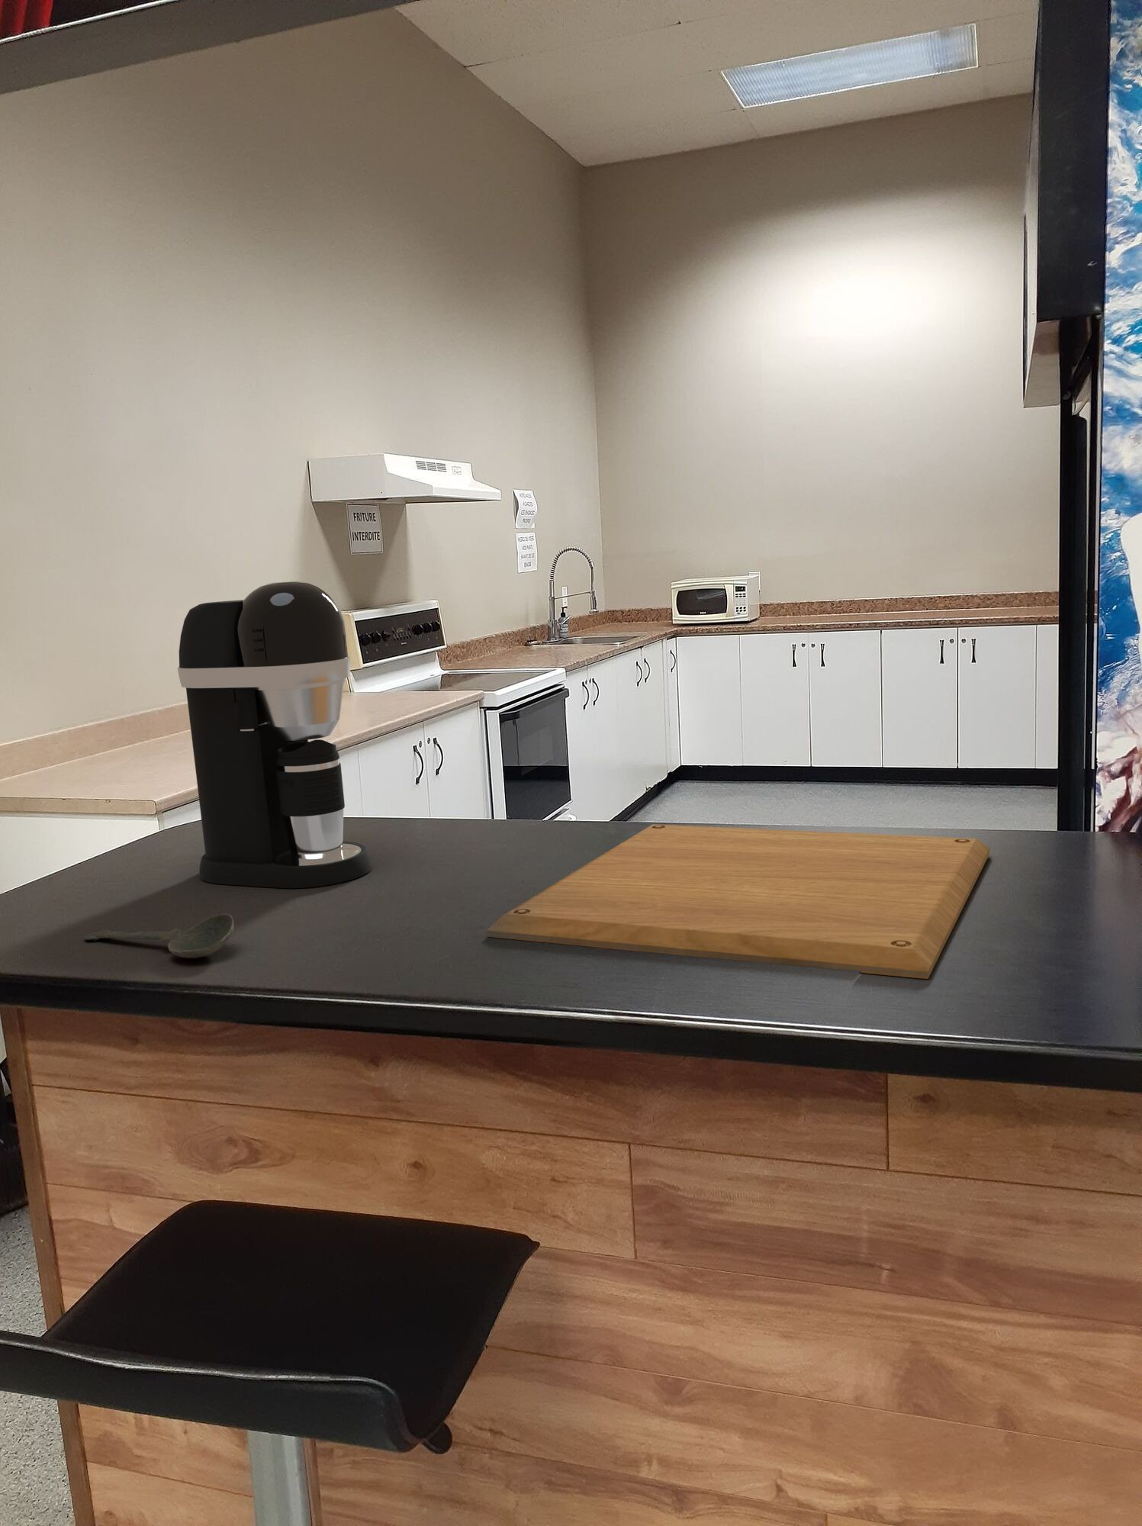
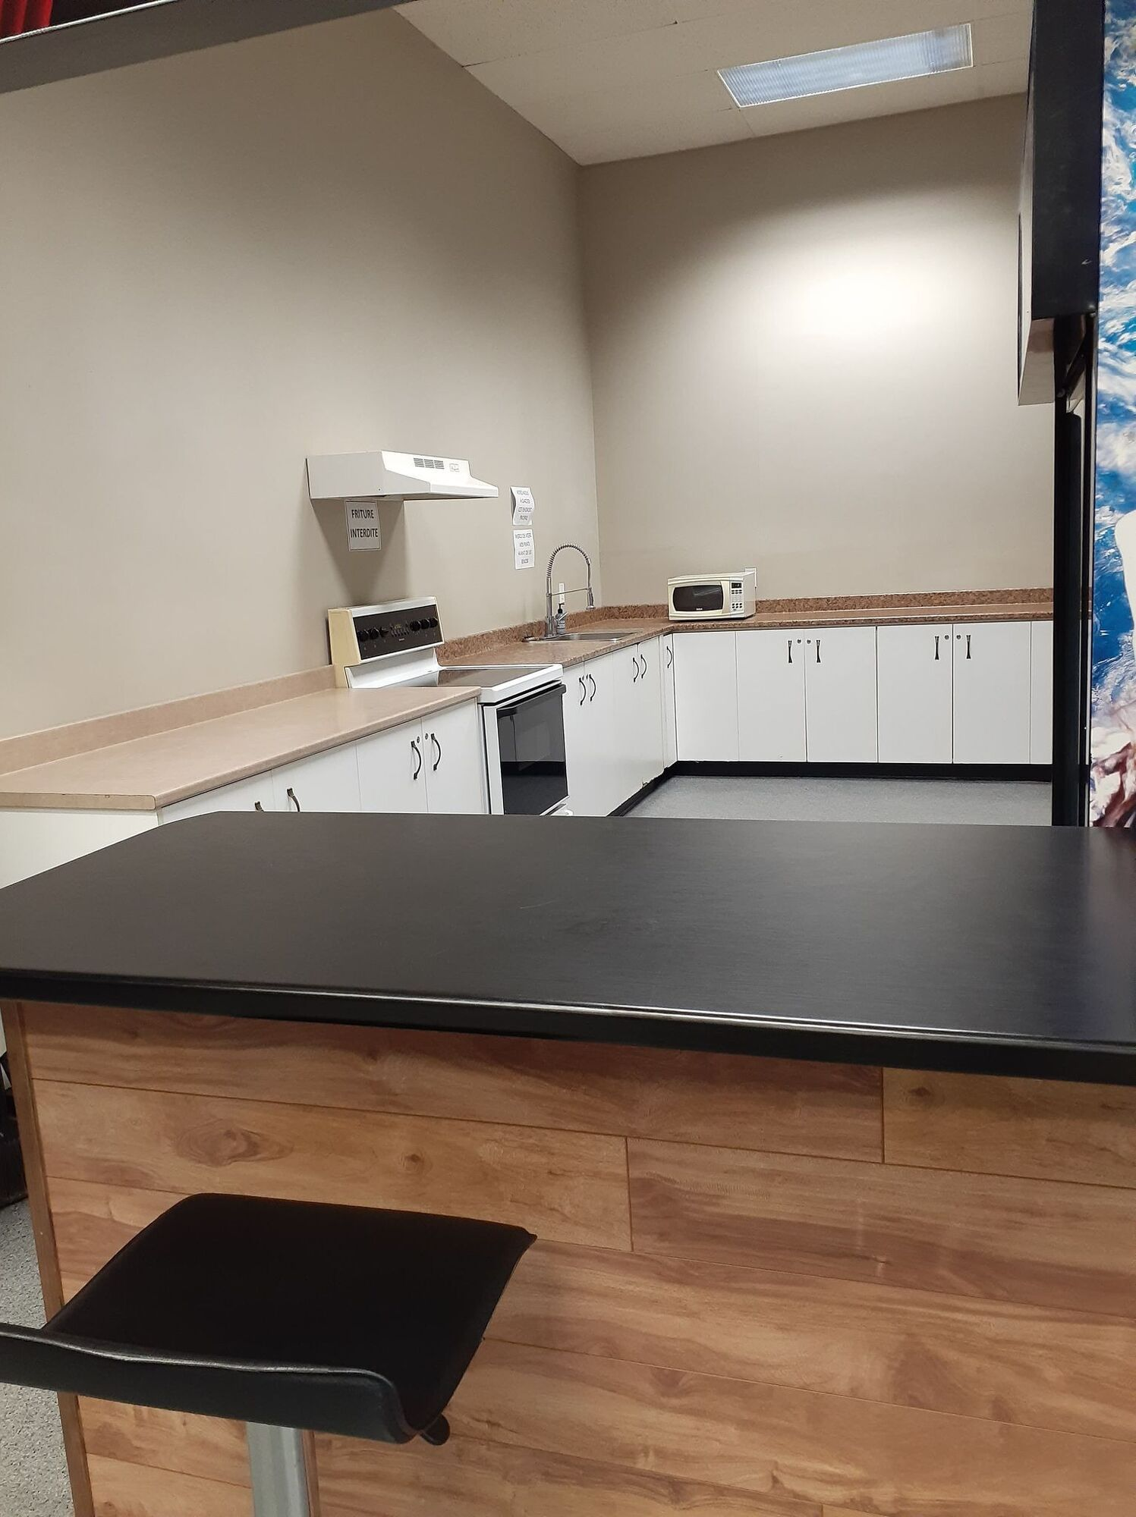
- chopping board [486,823,990,980]
- coffee maker [178,581,373,889]
- spoon [83,913,234,959]
